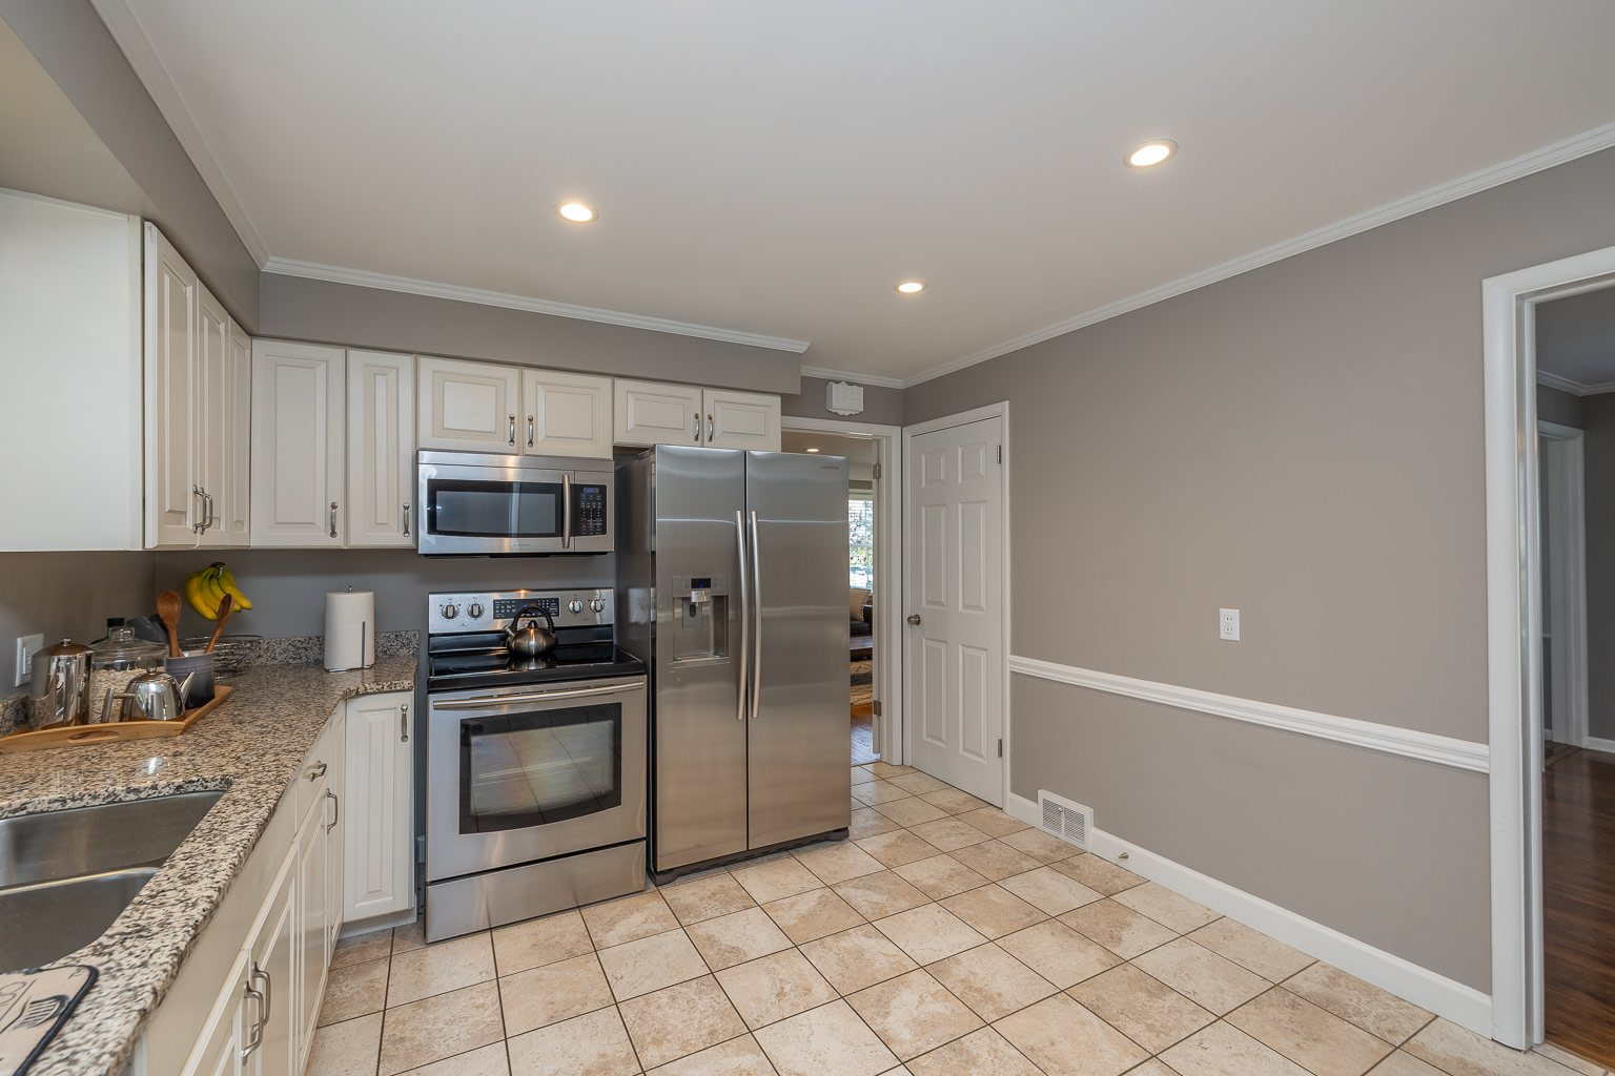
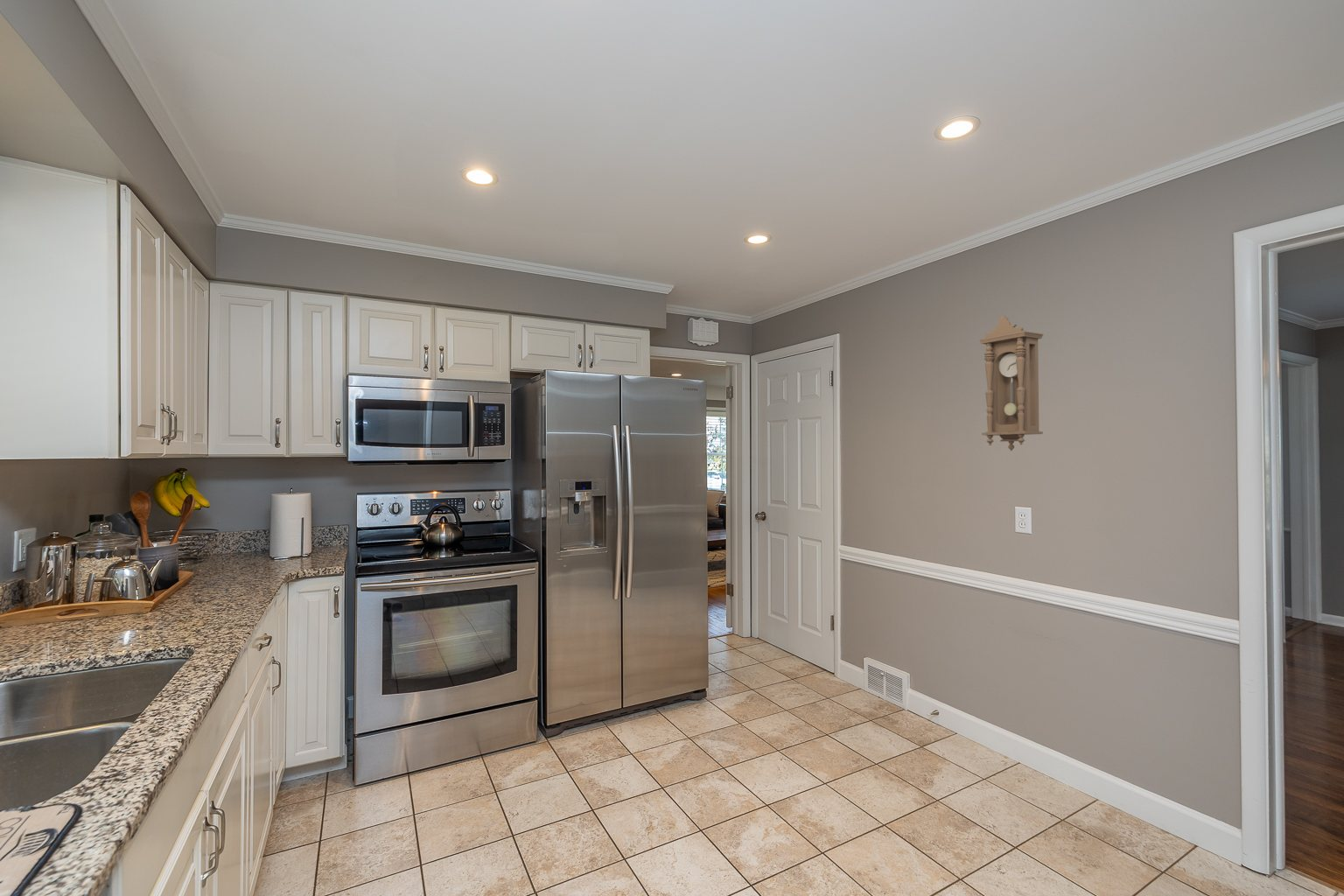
+ pendulum clock [978,314,1045,451]
